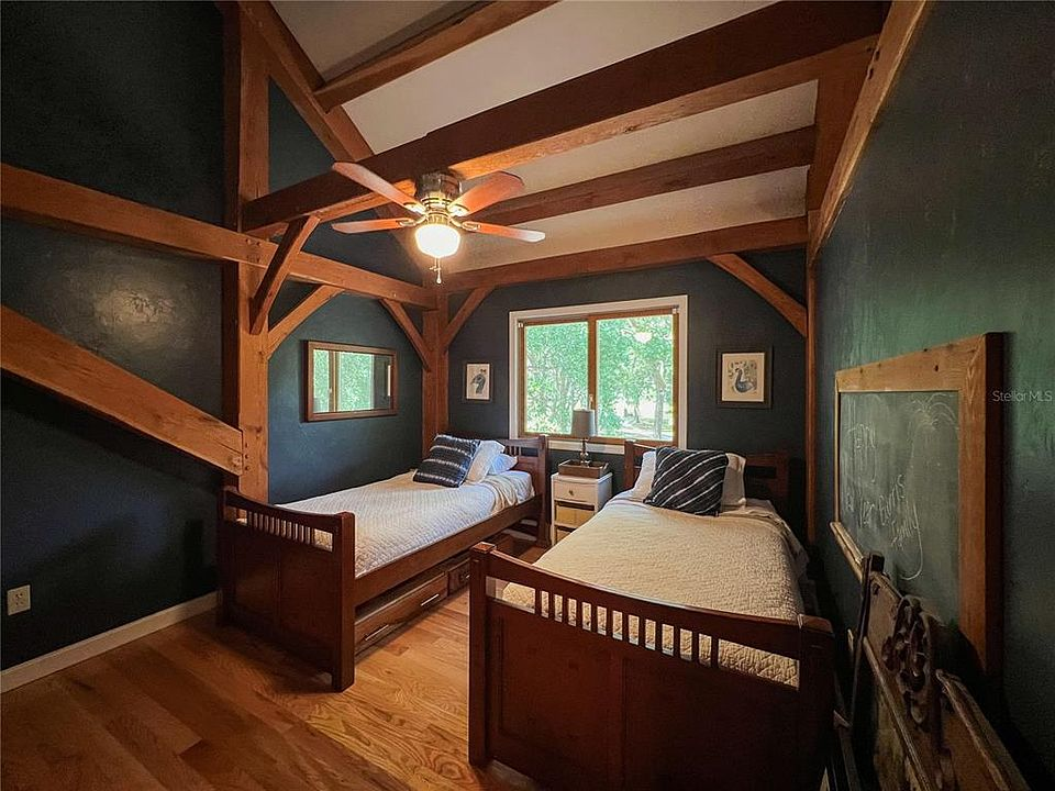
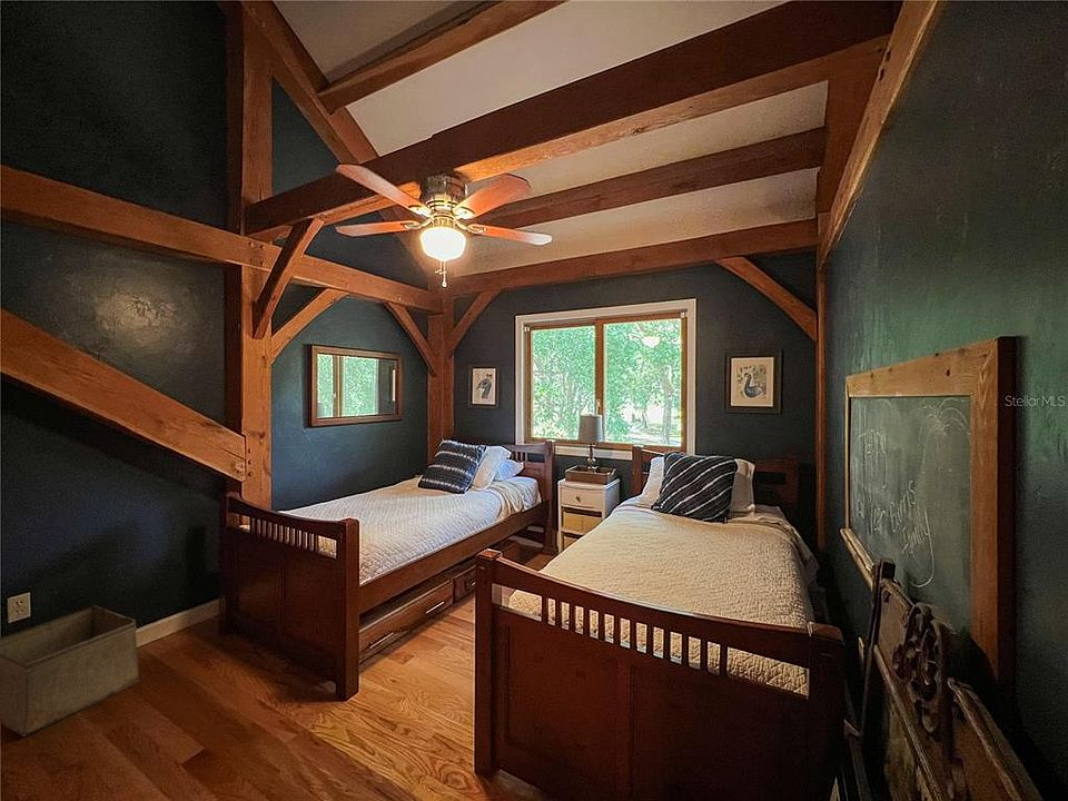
+ storage bin [0,605,140,738]
